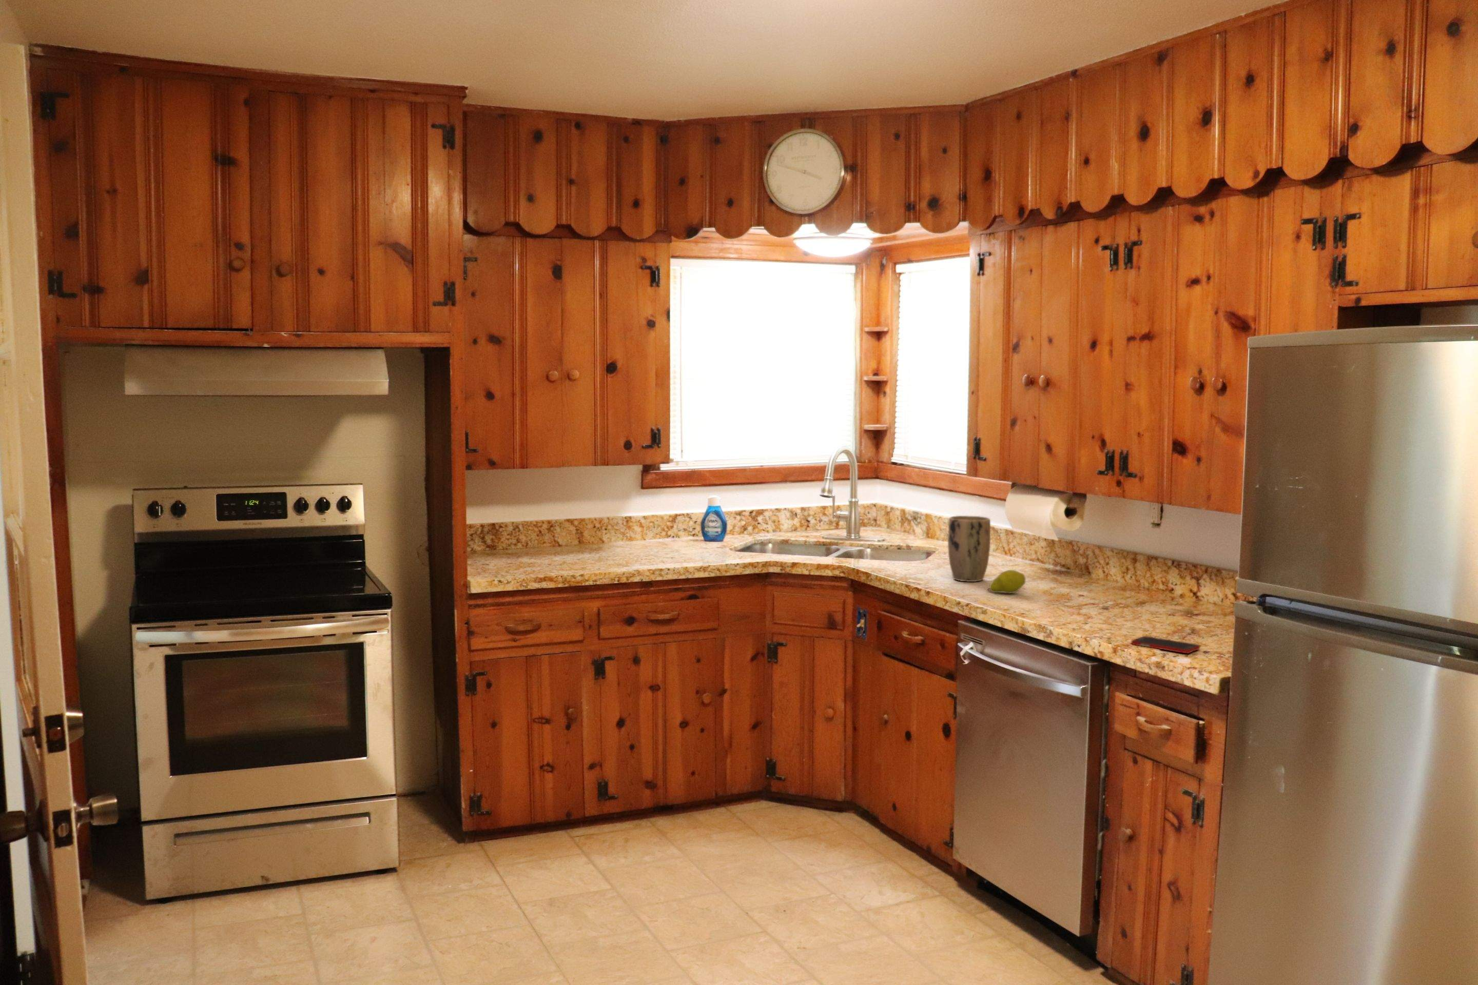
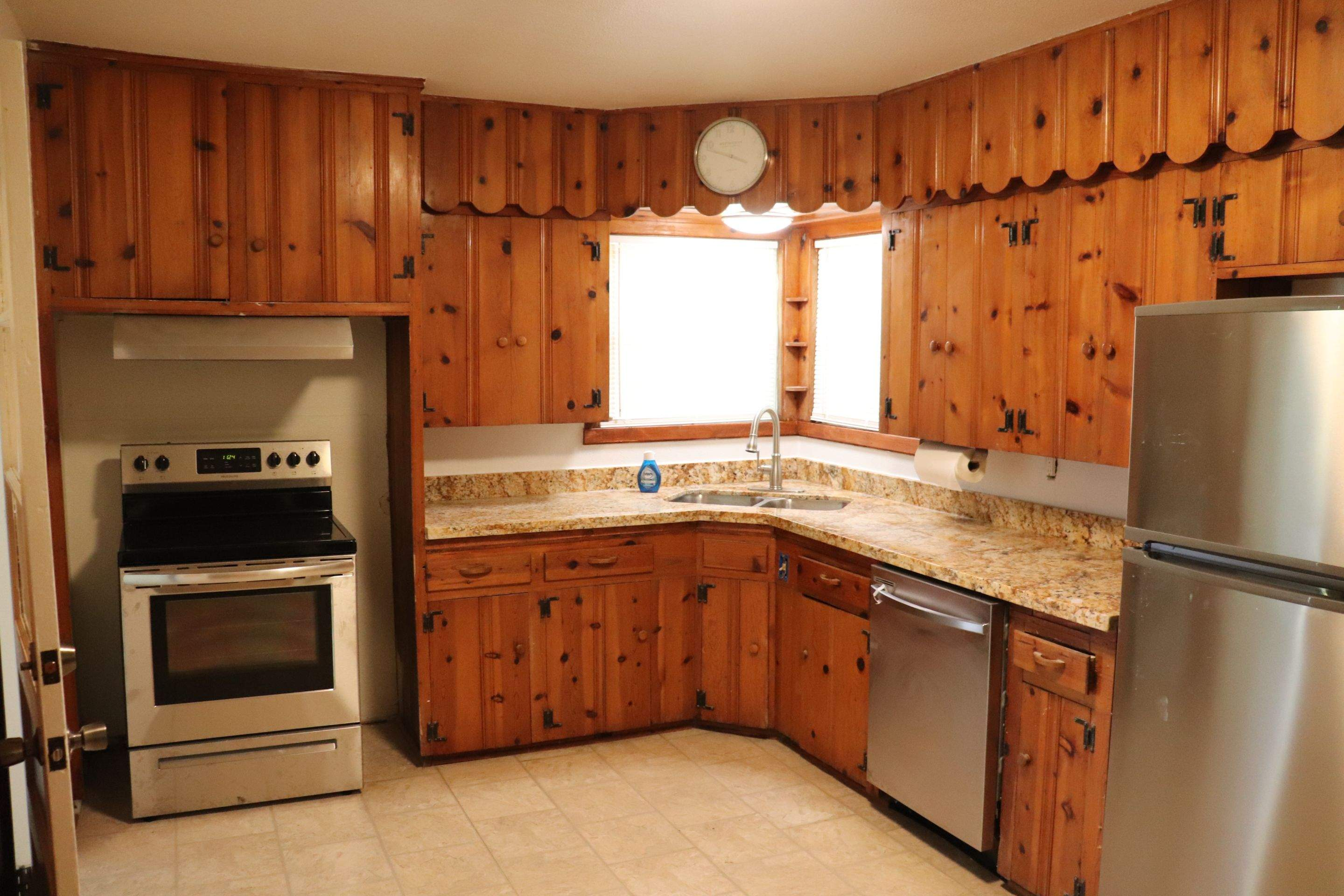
- fruit [986,569,1026,594]
- cell phone [1130,635,1201,654]
- plant pot [947,516,991,583]
